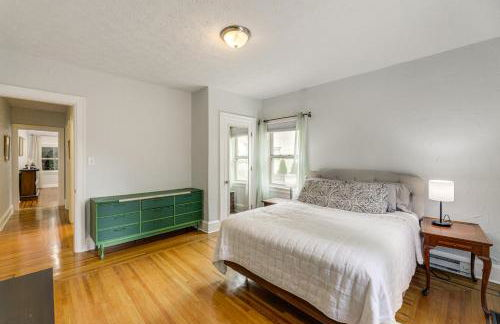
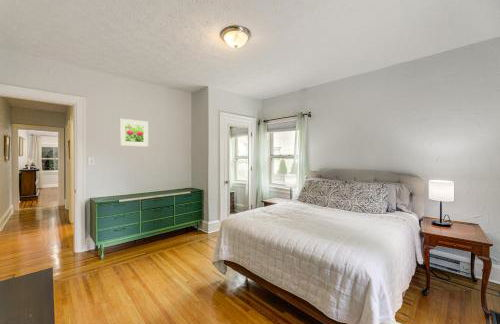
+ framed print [119,118,149,148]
